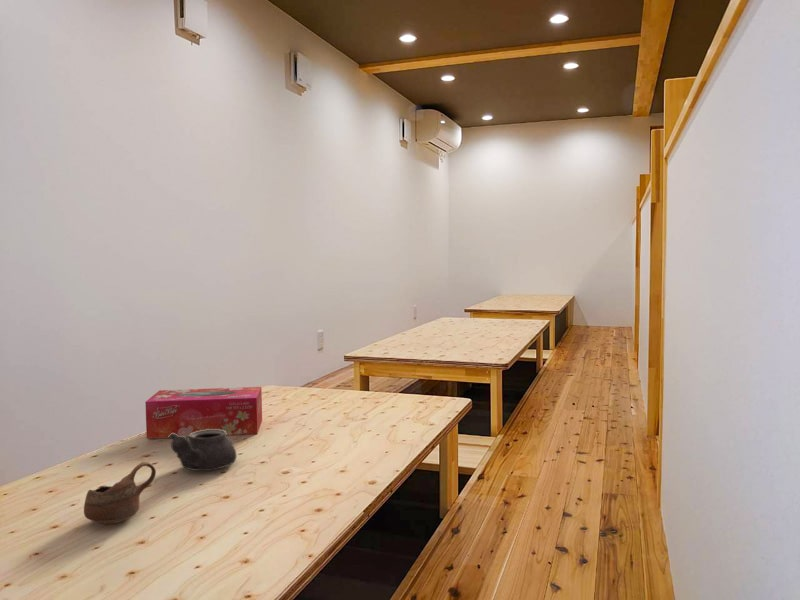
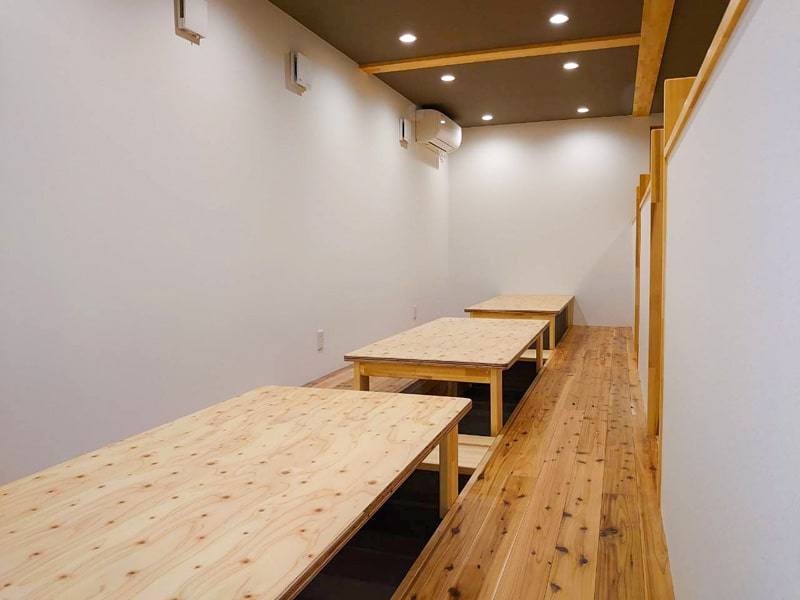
- teapot [168,429,238,472]
- tissue box [144,386,263,440]
- cup [83,461,157,525]
